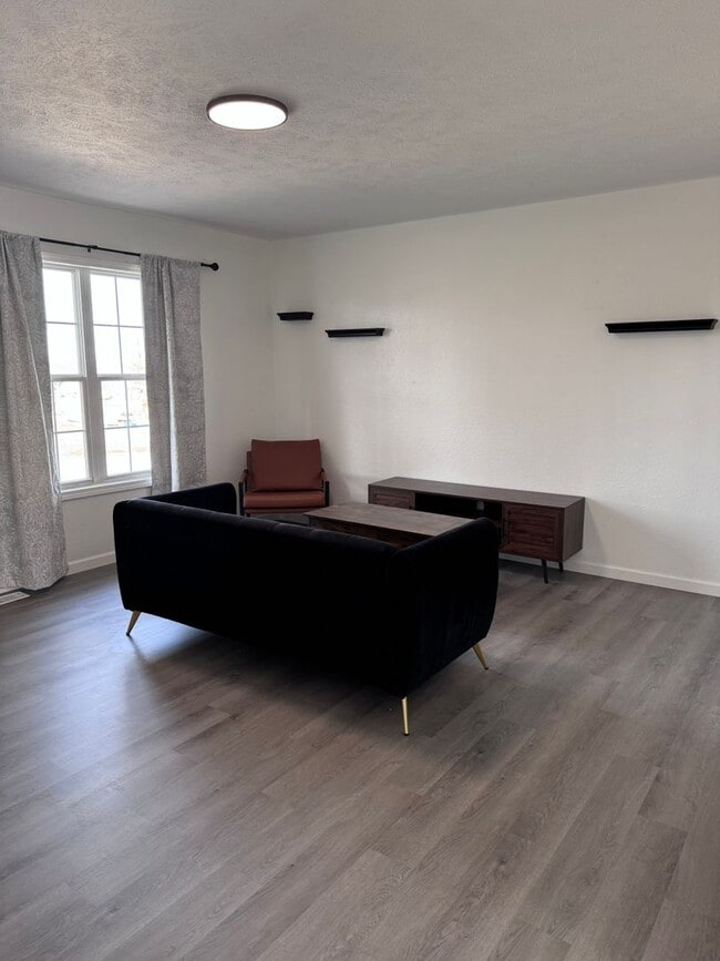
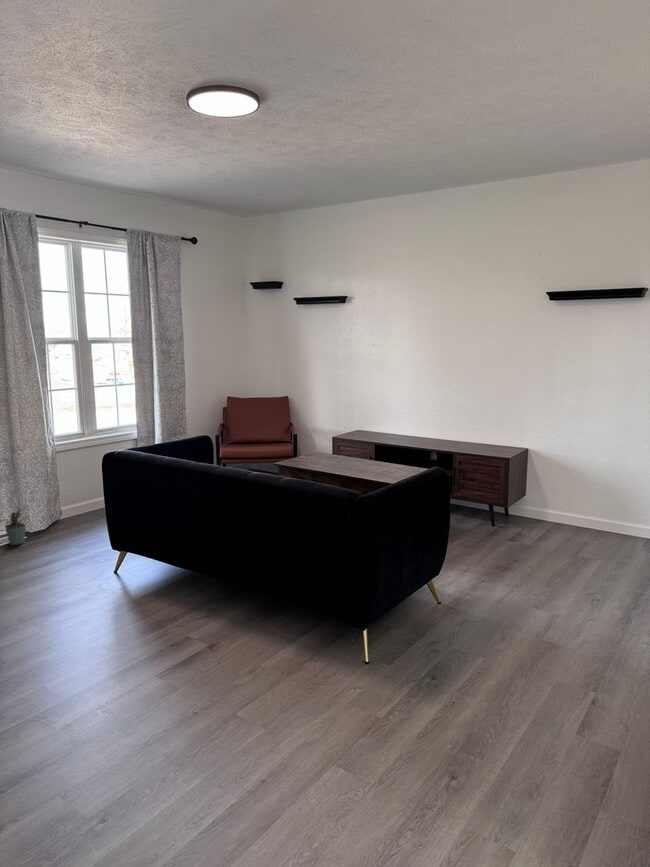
+ potted plant [0,508,30,546]
